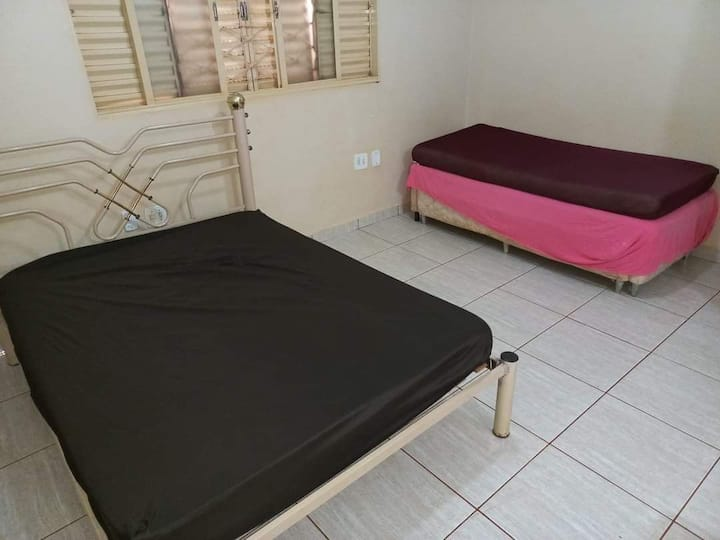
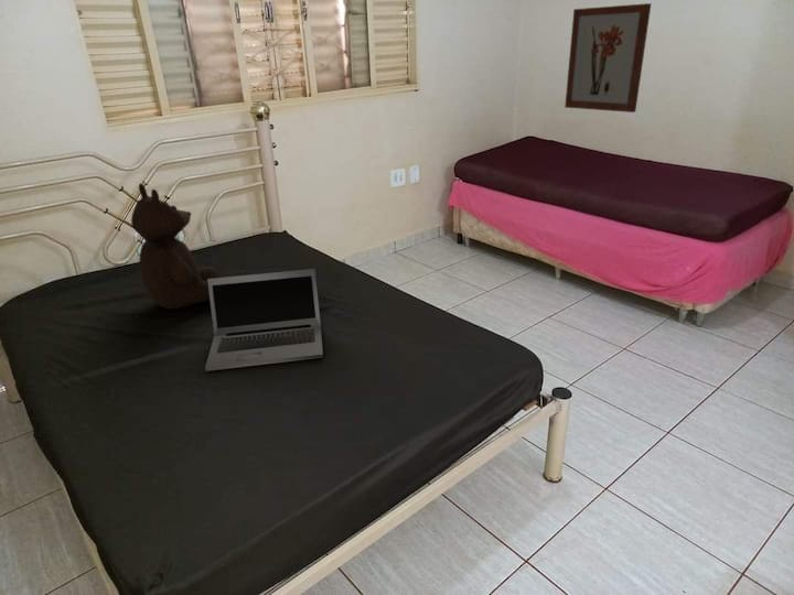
+ laptop [204,268,324,372]
+ wall art [564,2,653,113]
+ teddy bear [130,182,219,311]
